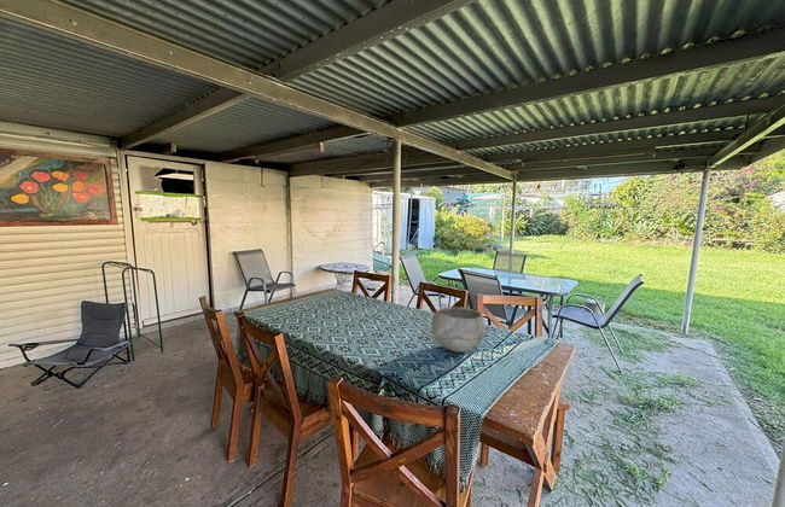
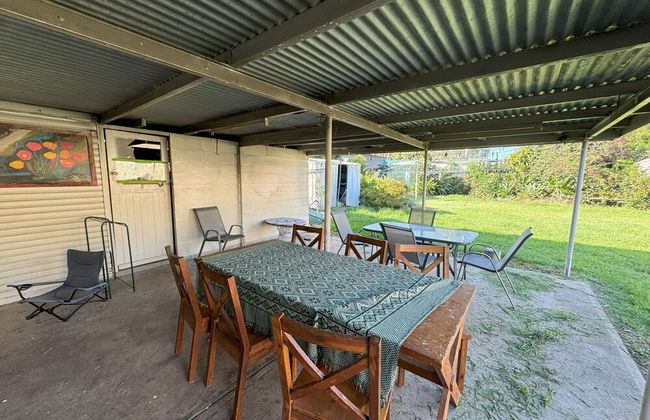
- bowl [431,305,485,354]
